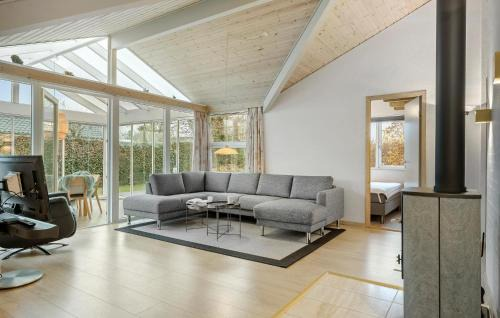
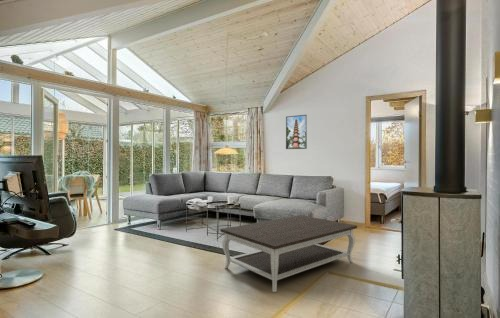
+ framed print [285,114,308,150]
+ coffee table [219,214,358,293]
